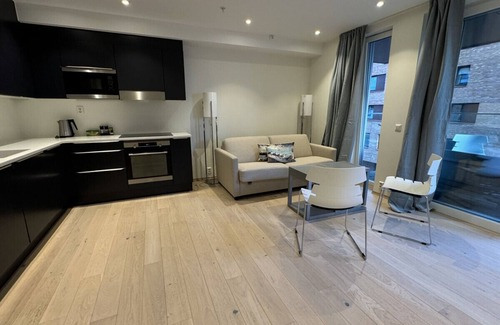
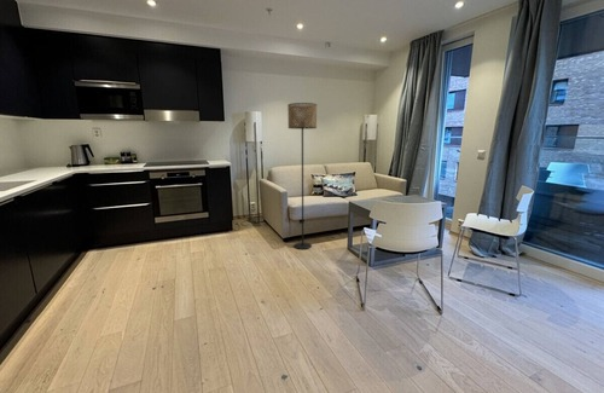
+ floor lamp [286,102,318,250]
